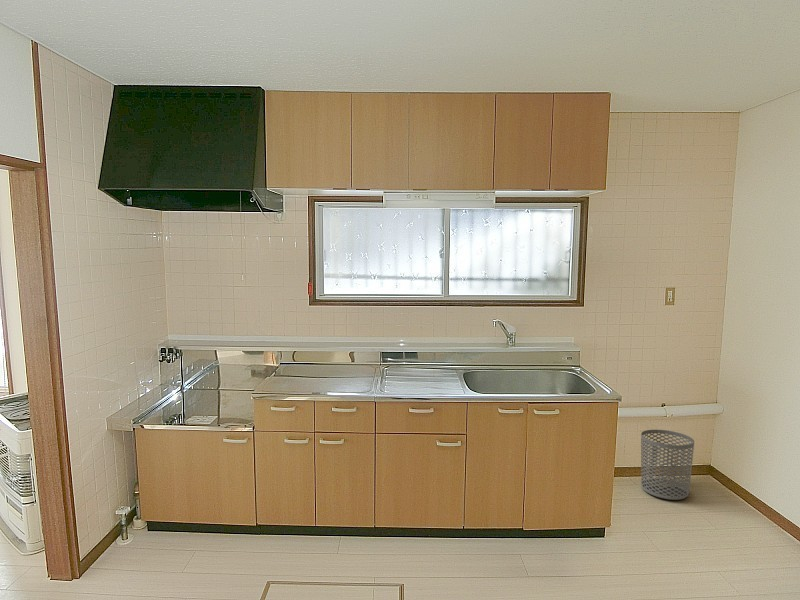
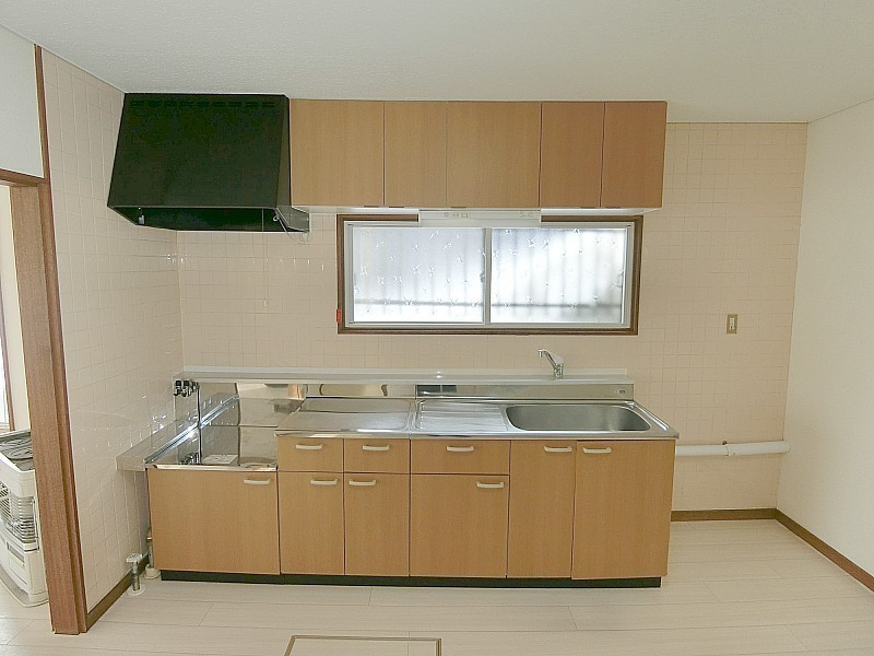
- waste bin [640,429,695,501]
